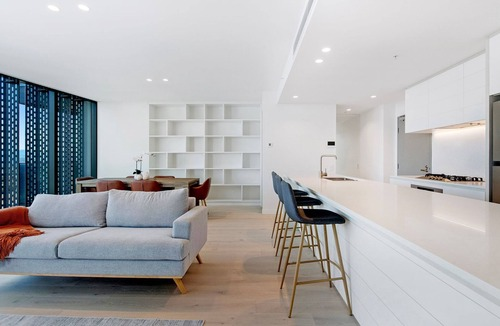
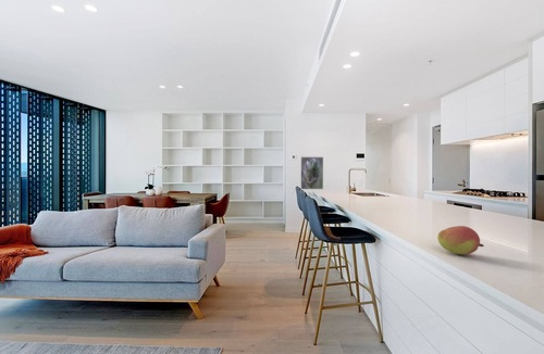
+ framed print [299,155,324,190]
+ fruit [436,225,485,256]
